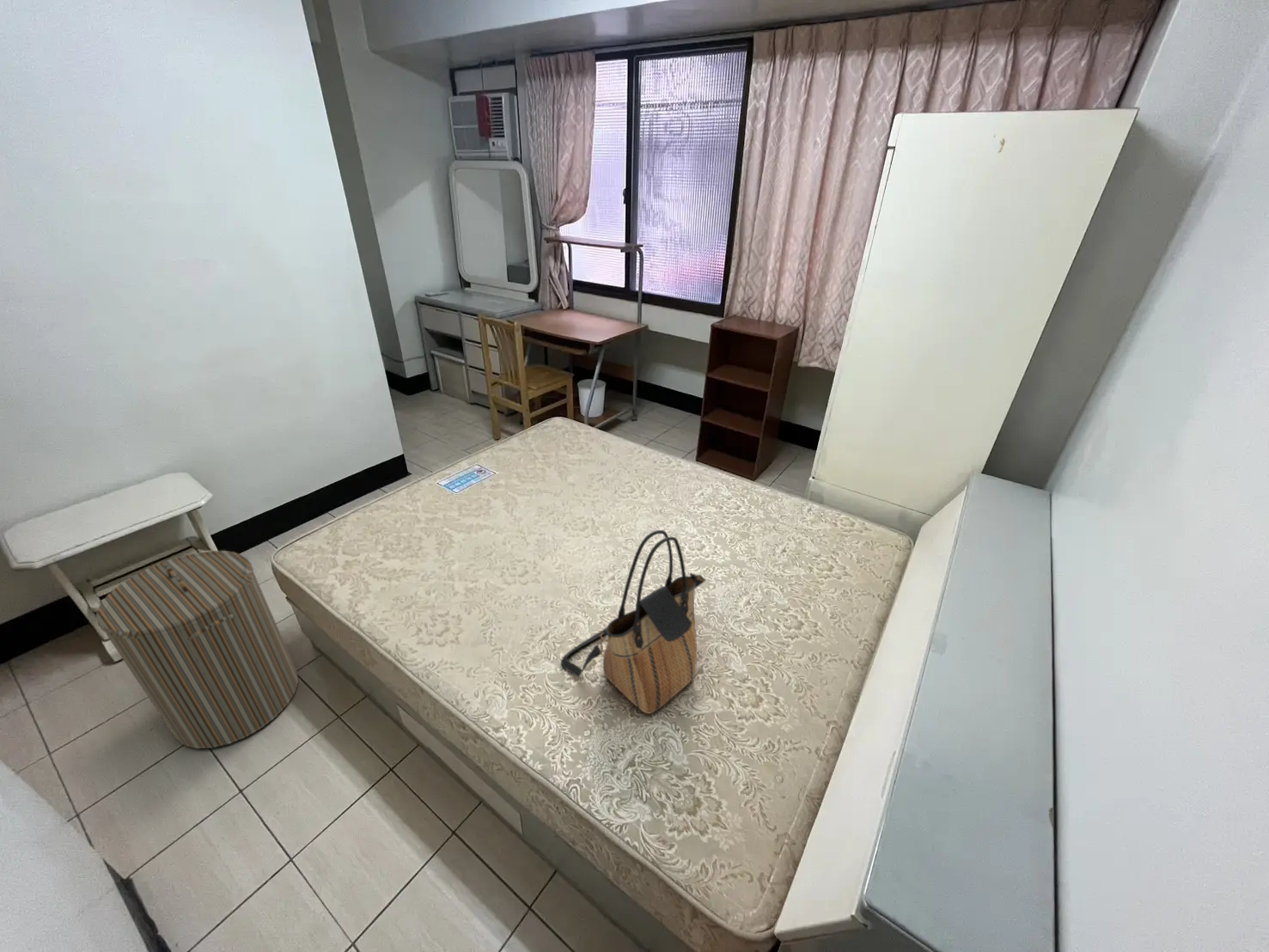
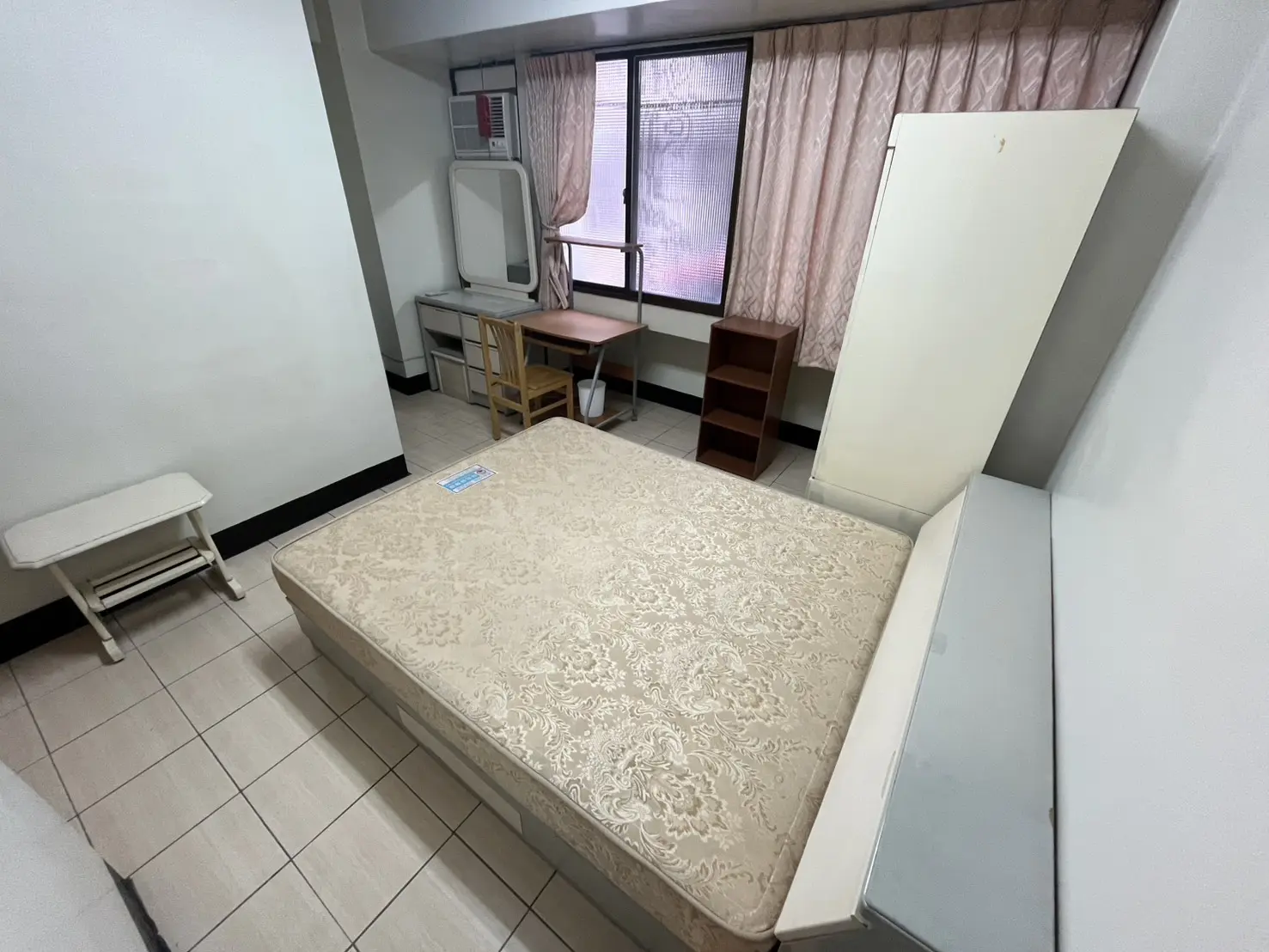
- laundry hamper [95,550,299,749]
- tote bag [560,529,706,715]
